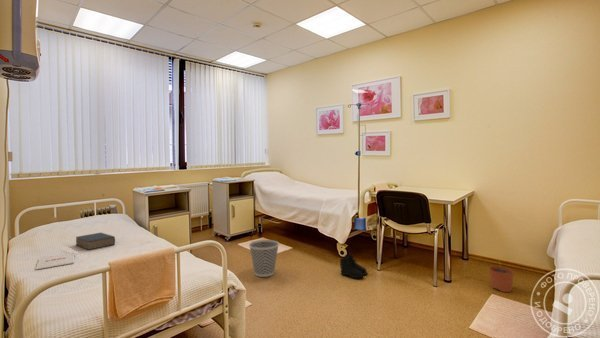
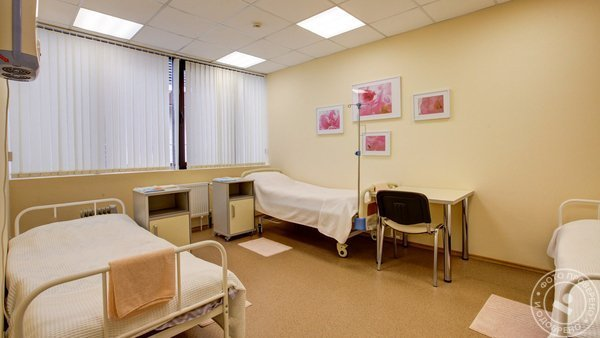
- magazine [35,251,75,271]
- book [75,232,116,251]
- plant pot [488,258,515,293]
- boots [338,253,368,280]
- wastebasket [248,239,280,278]
